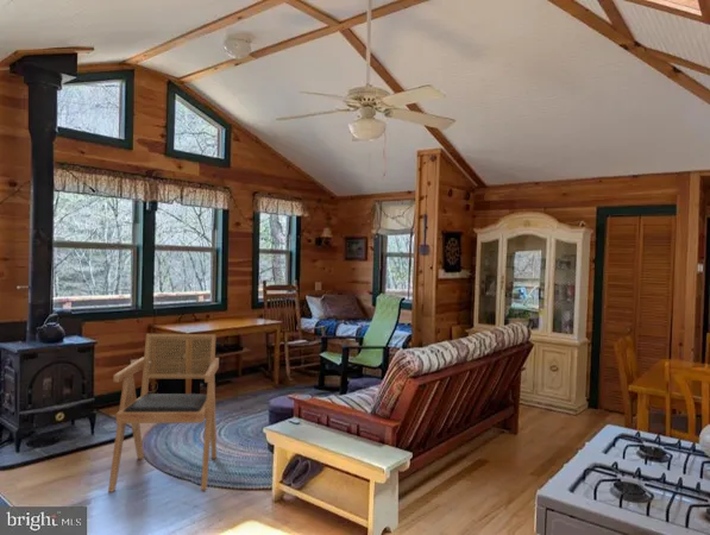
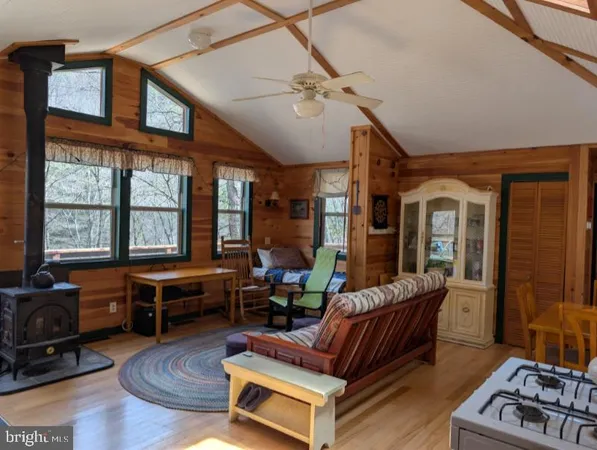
- armchair [107,333,220,493]
